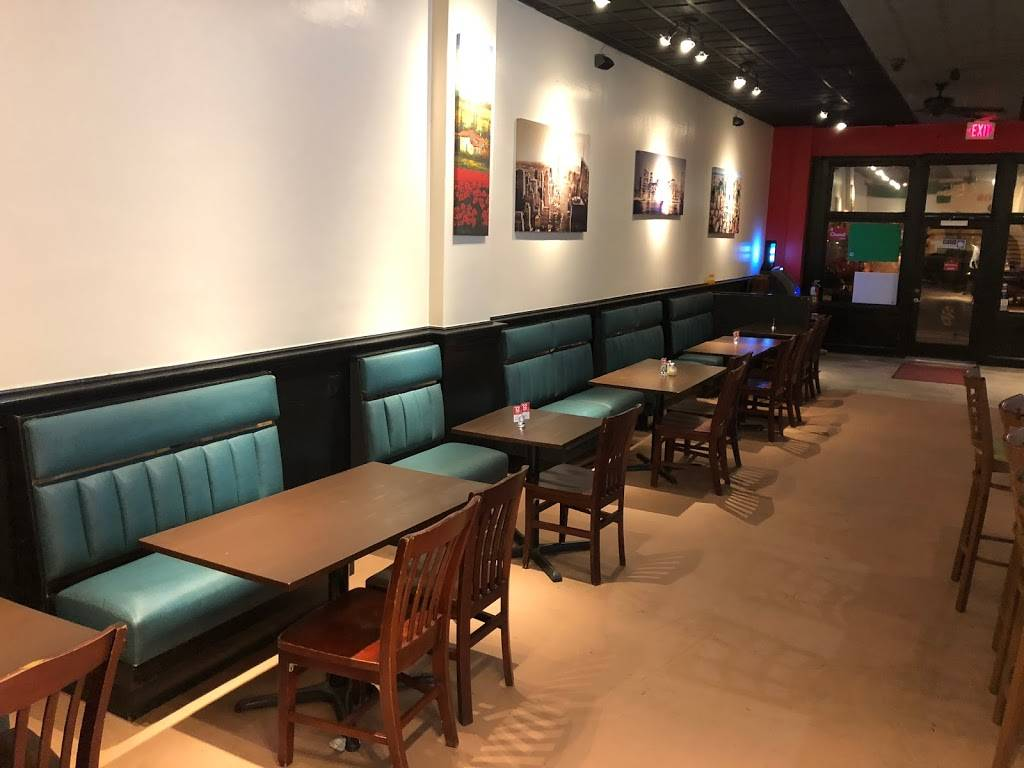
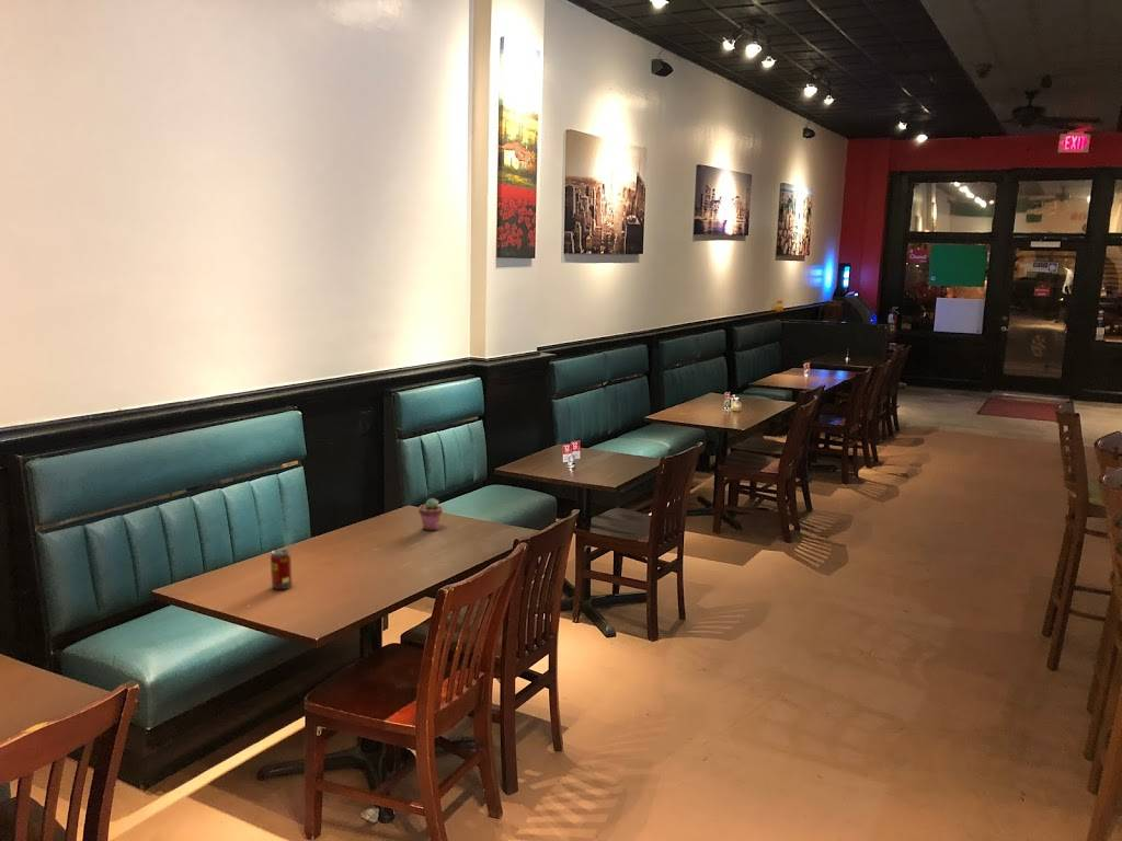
+ potted succulent [417,497,444,531]
+ beverage can [270,548,294,590]
